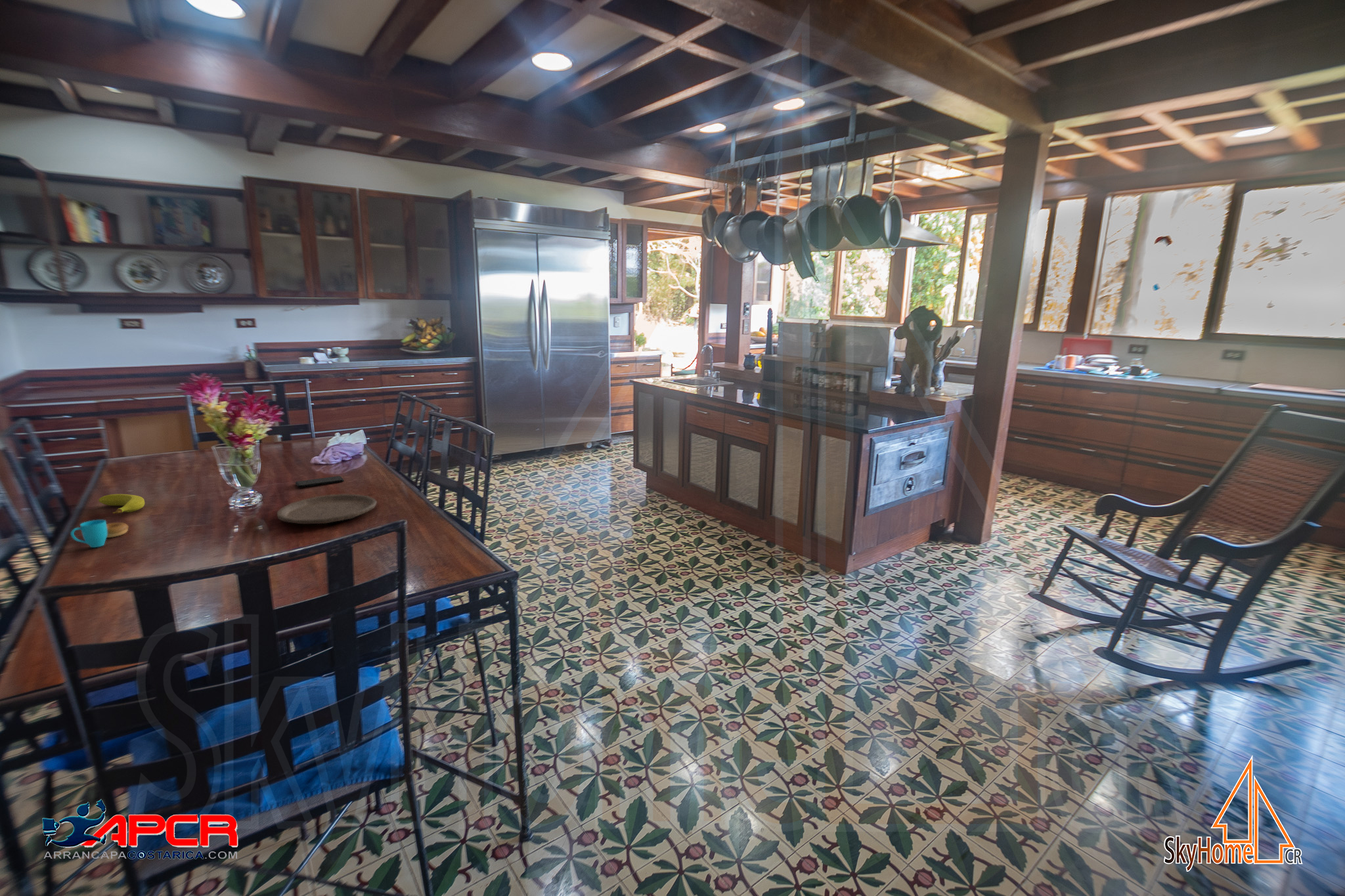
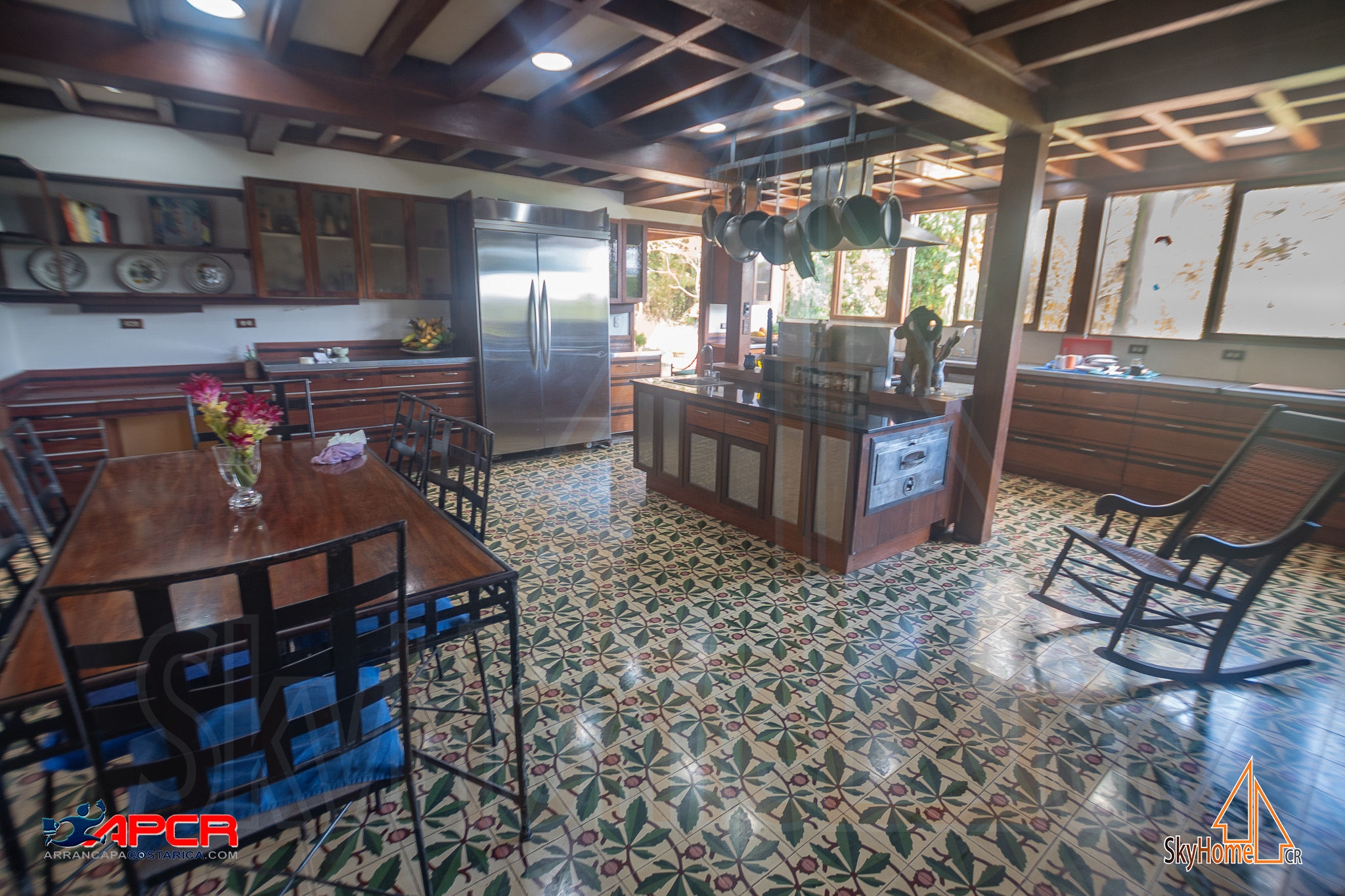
- plate [276,493,378,524]
- smartphone [295,475,345,488]
- fruit [98,494,145,515]
- cup [70,519,129,548]
